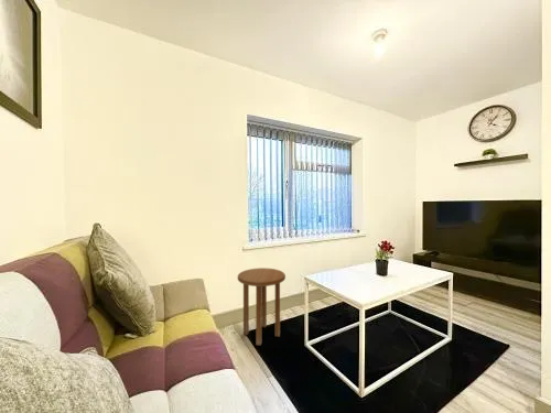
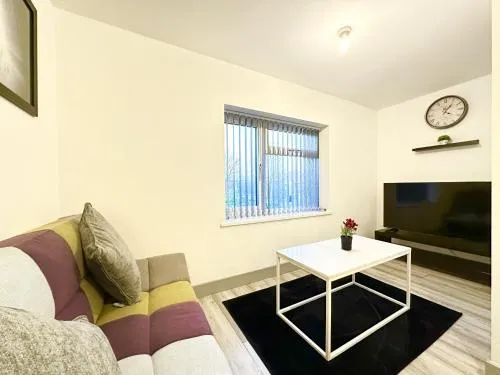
- side table [237,267,287,347]
